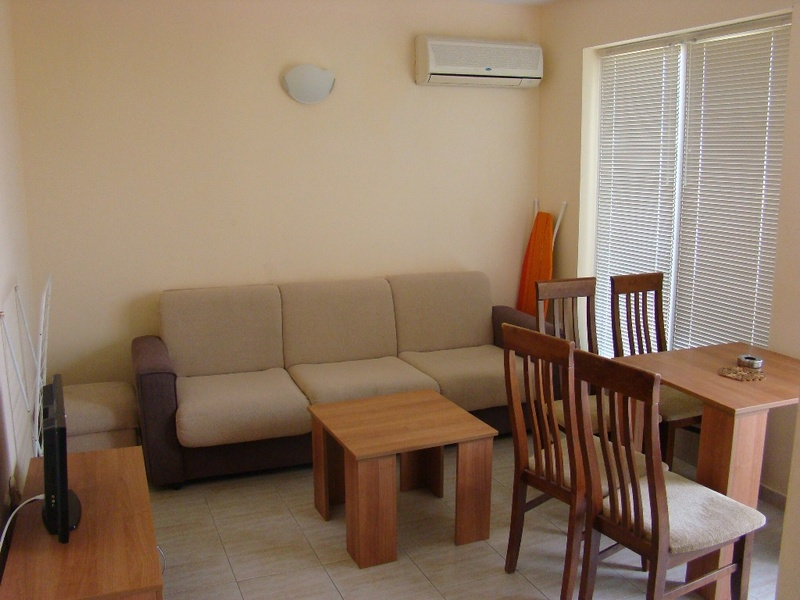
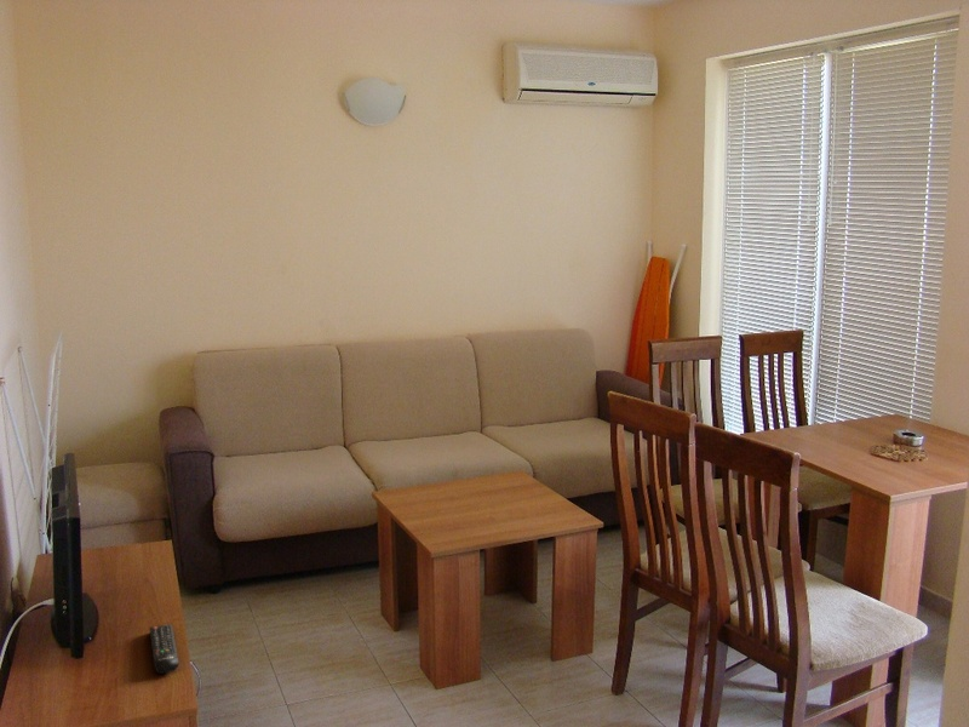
+ remote control [149,623,179,675]
